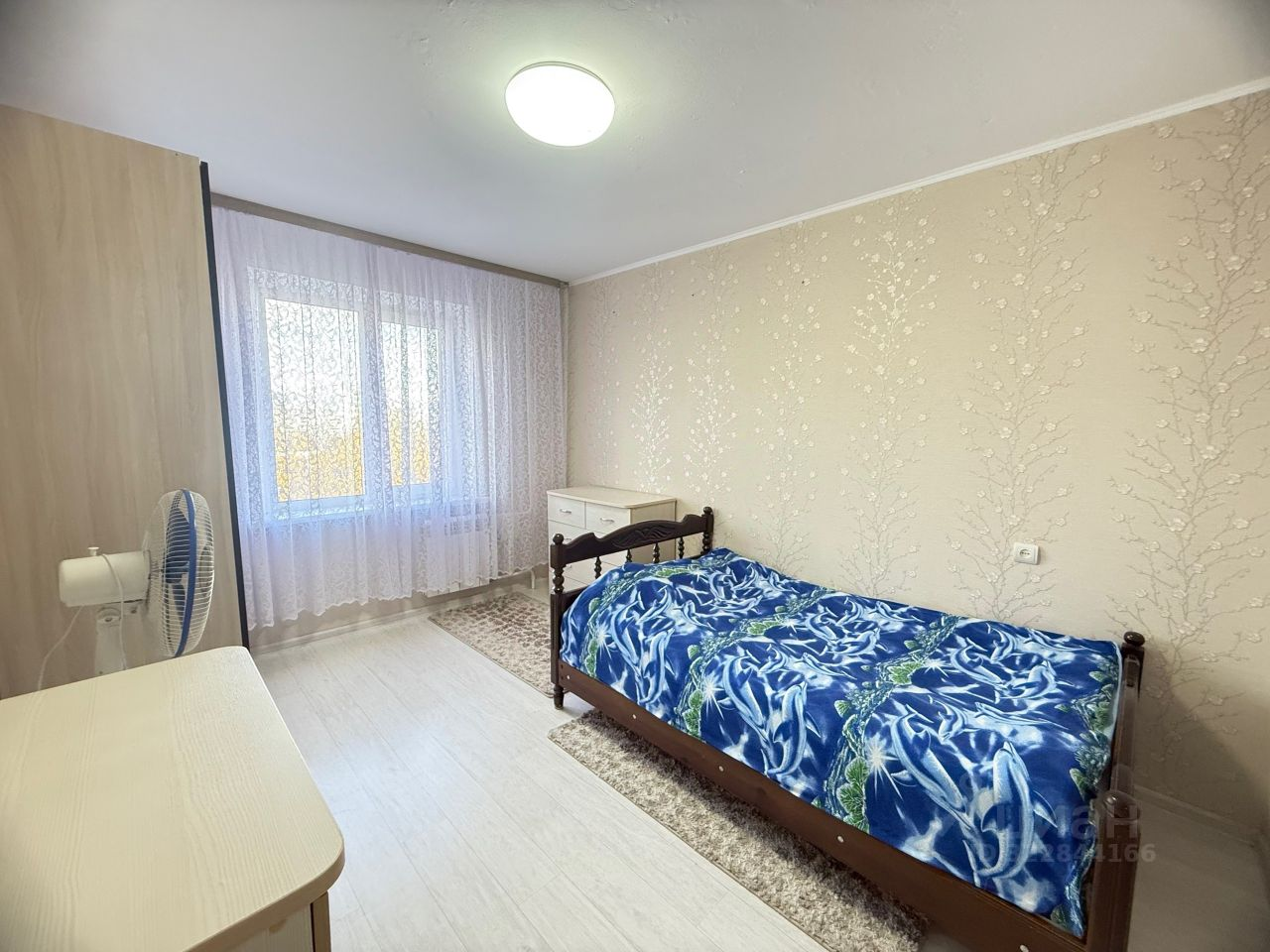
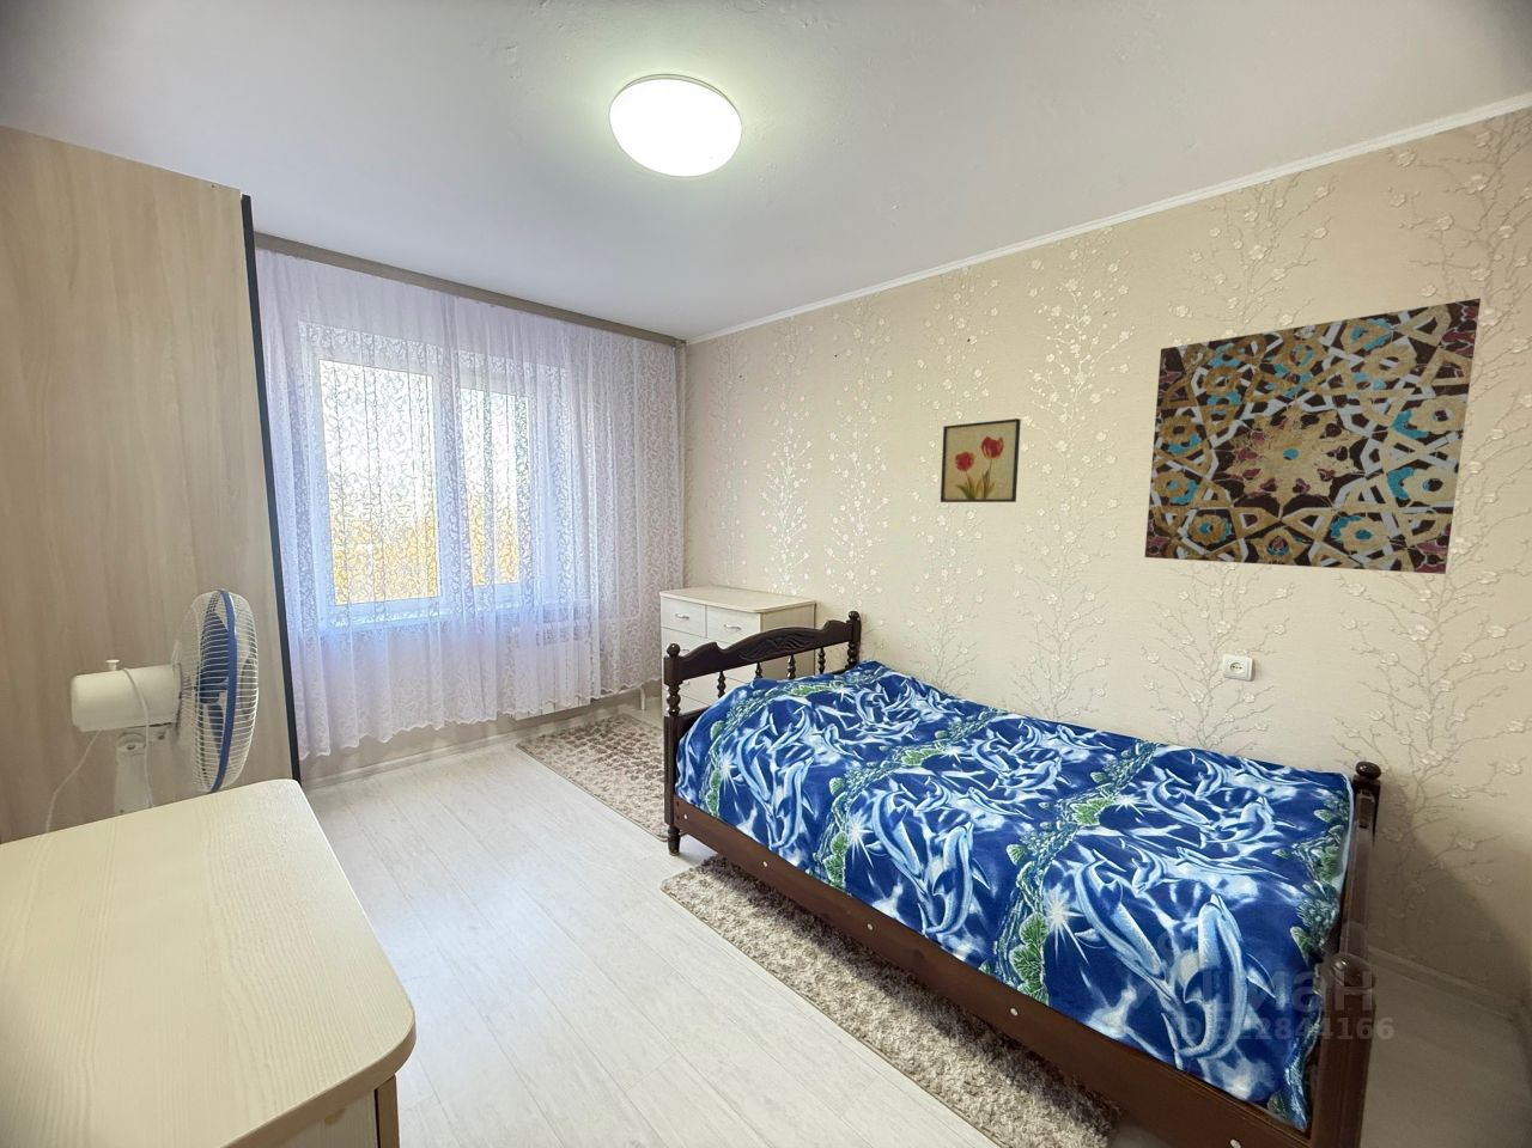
+ wall art [1144,297,1481,575]
+ wall art [940,417,1022,503]
